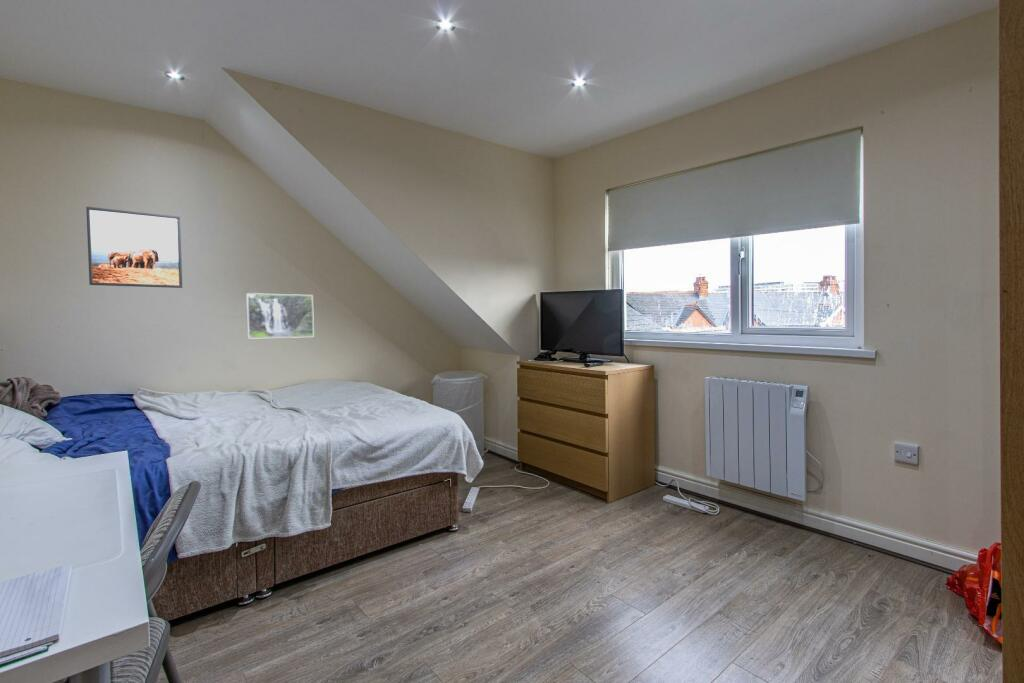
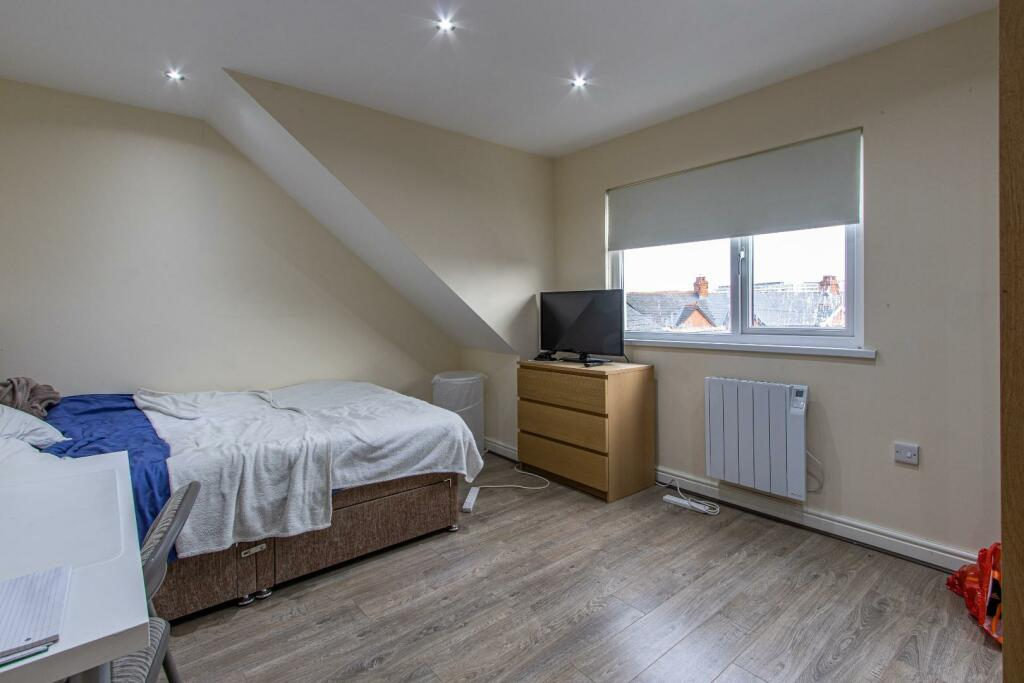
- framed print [85,206,184,289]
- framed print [245,292,315,340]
